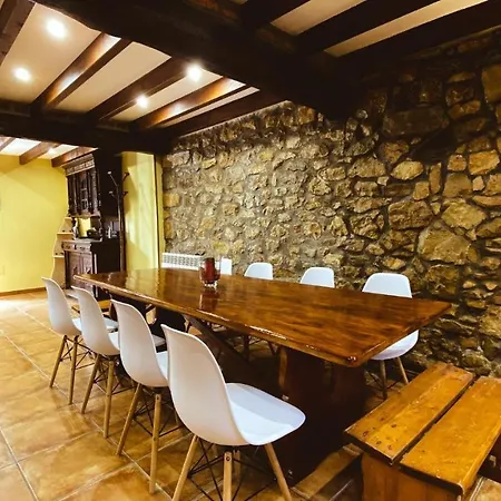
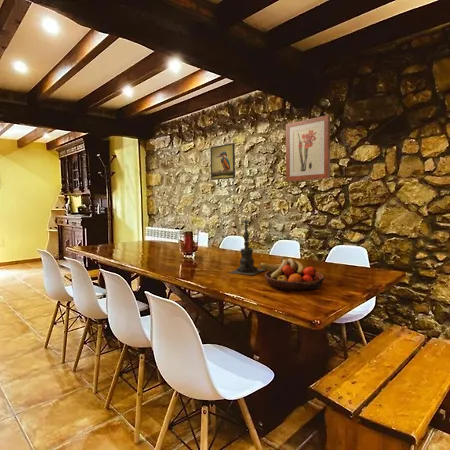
+ fruit bowl [258,258,325,292]
+ candle holder [227,218,266,276]
+ wall art [285,114,331,182]
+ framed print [209,142,236,181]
